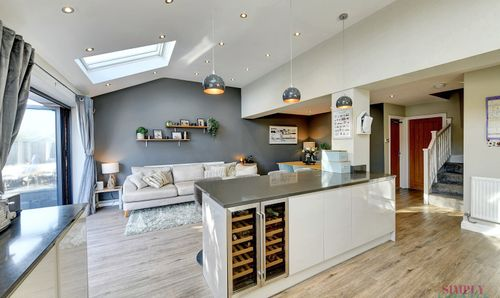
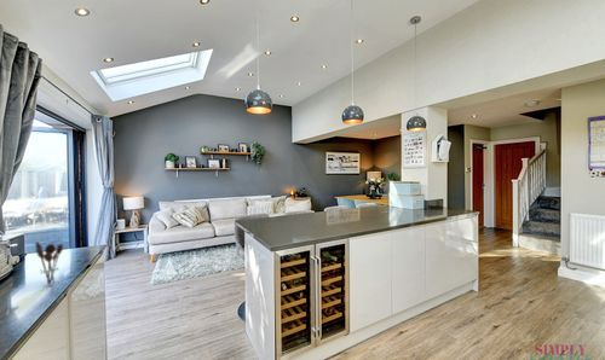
+ utensil holder [35,242,64,285]
